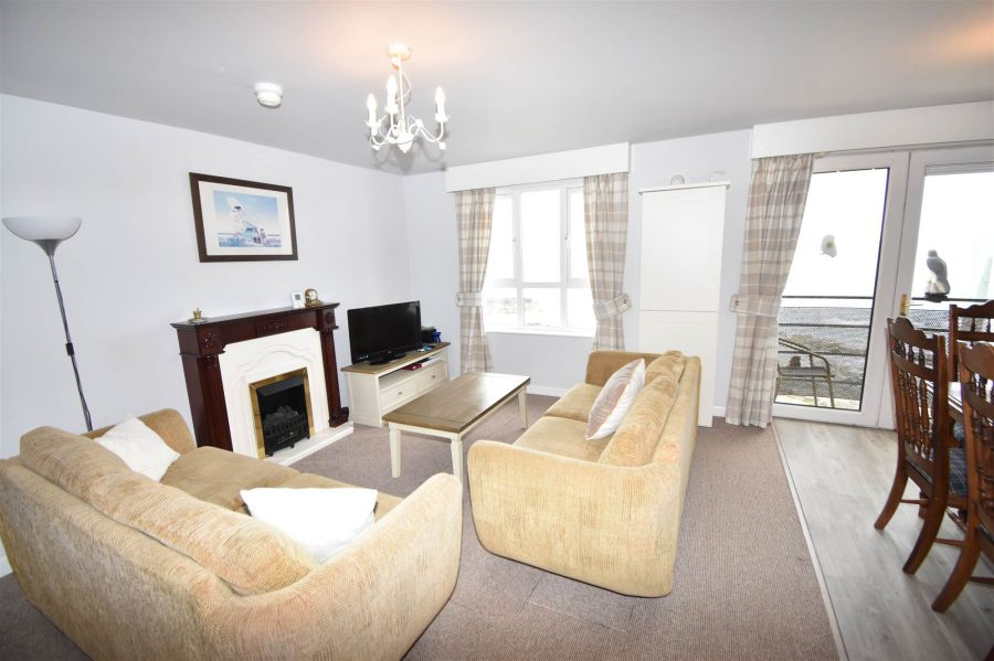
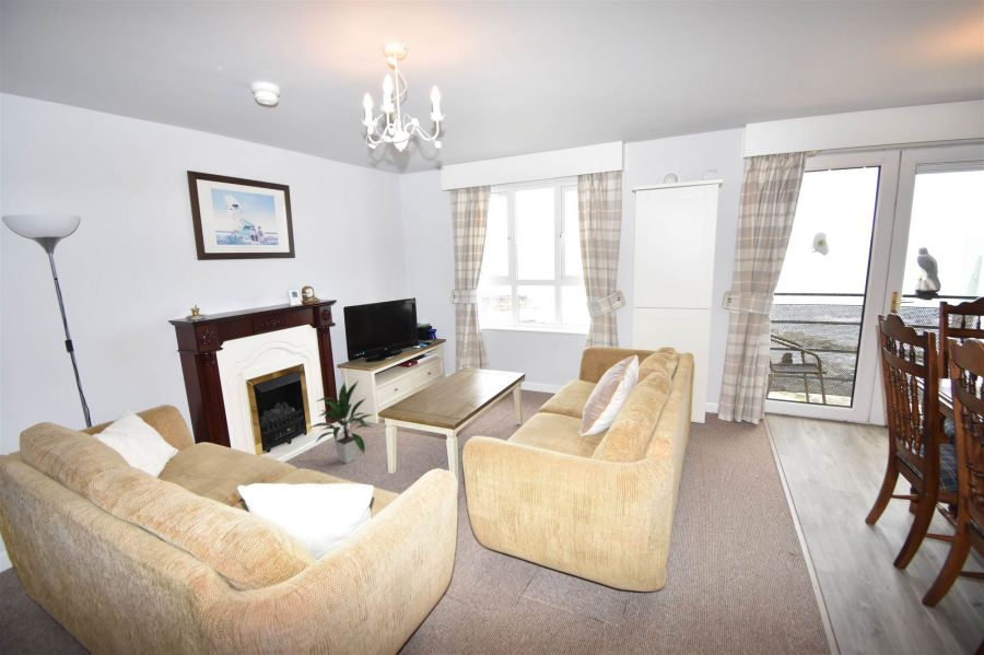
+ indoor plant [305,381,374,465]
